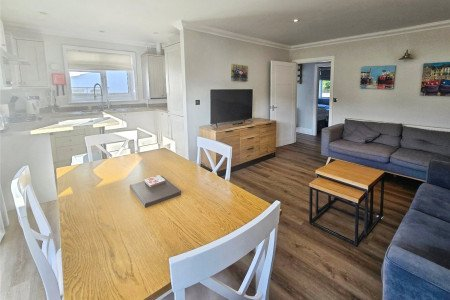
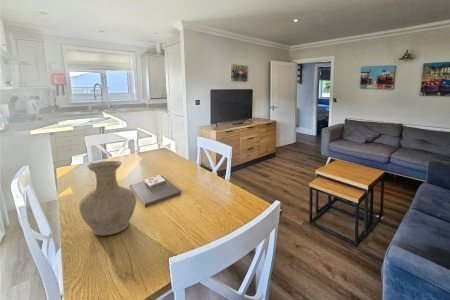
+ vase [78,160,137,236]
